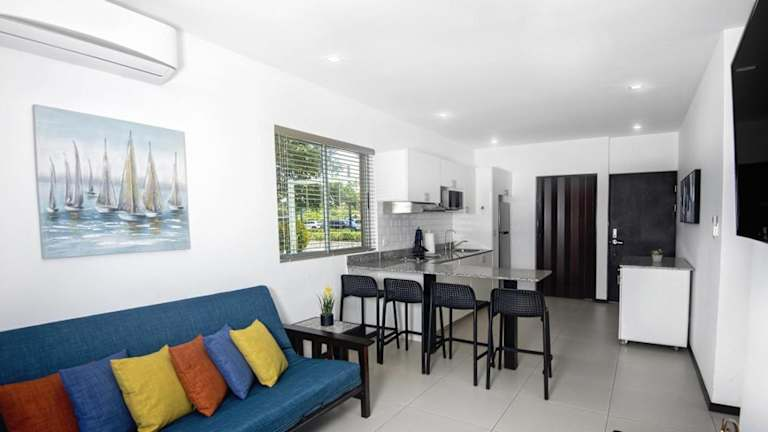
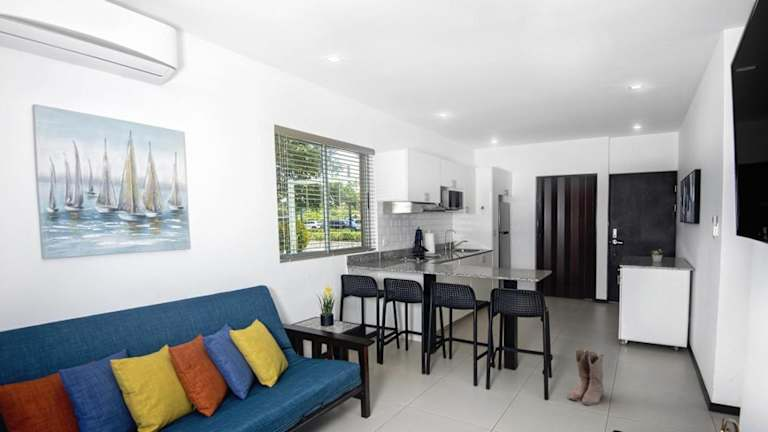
+ boots [566,348,606,406]
